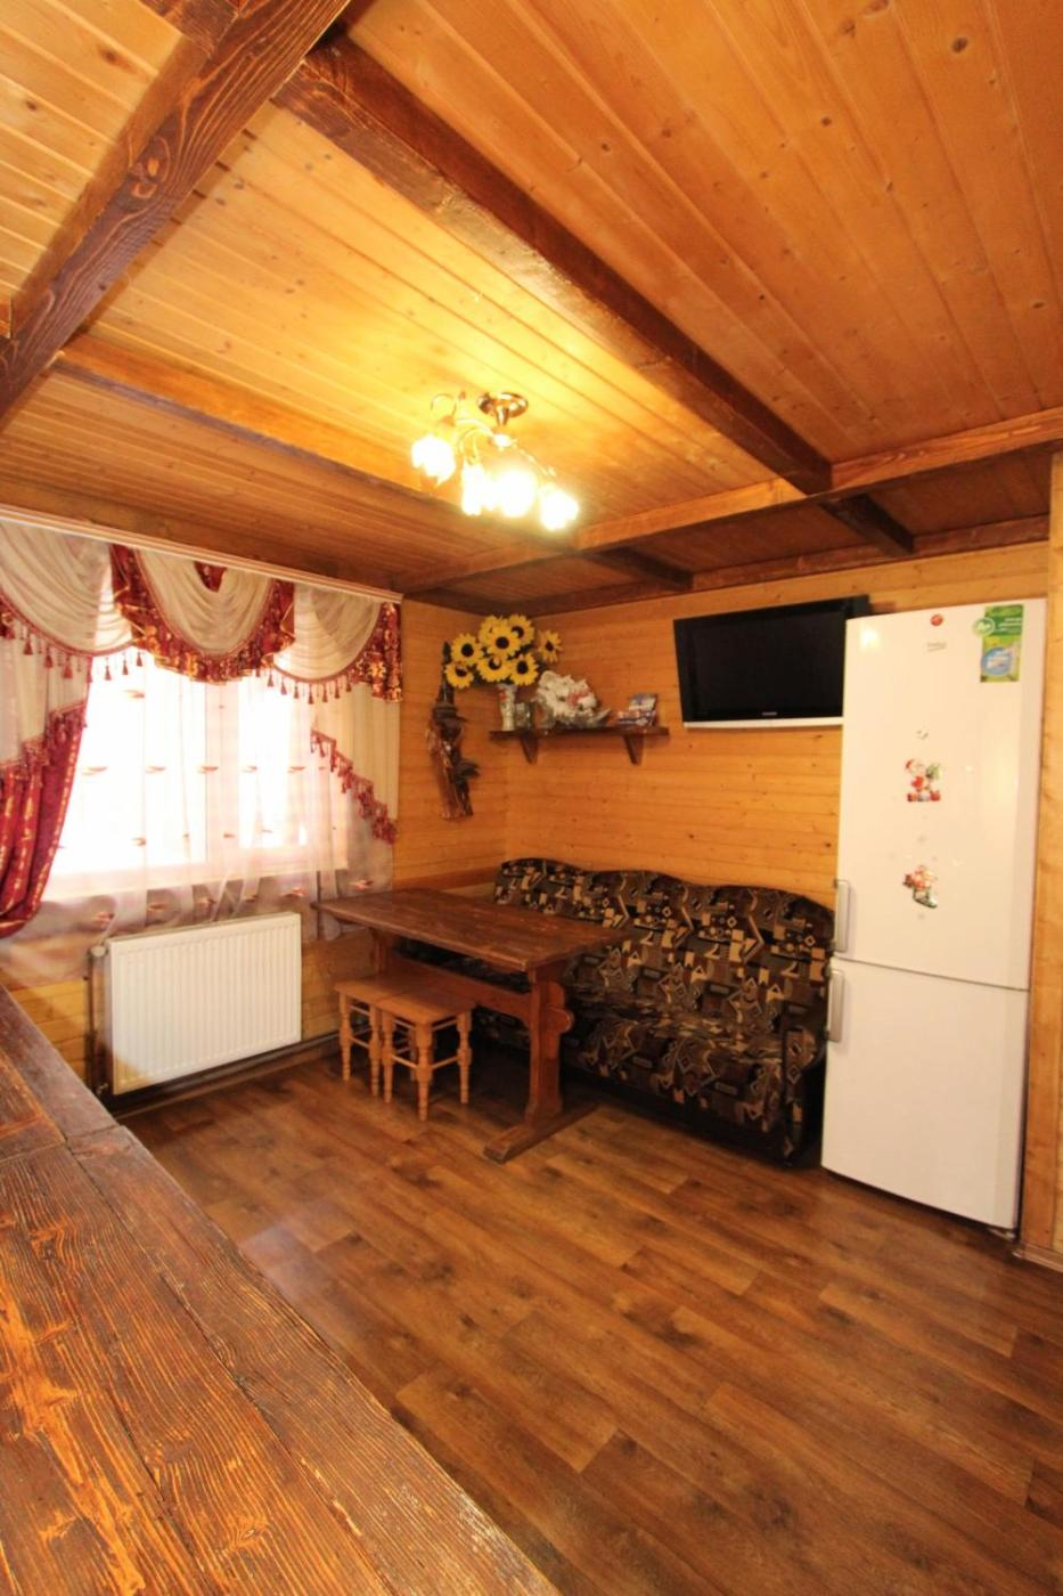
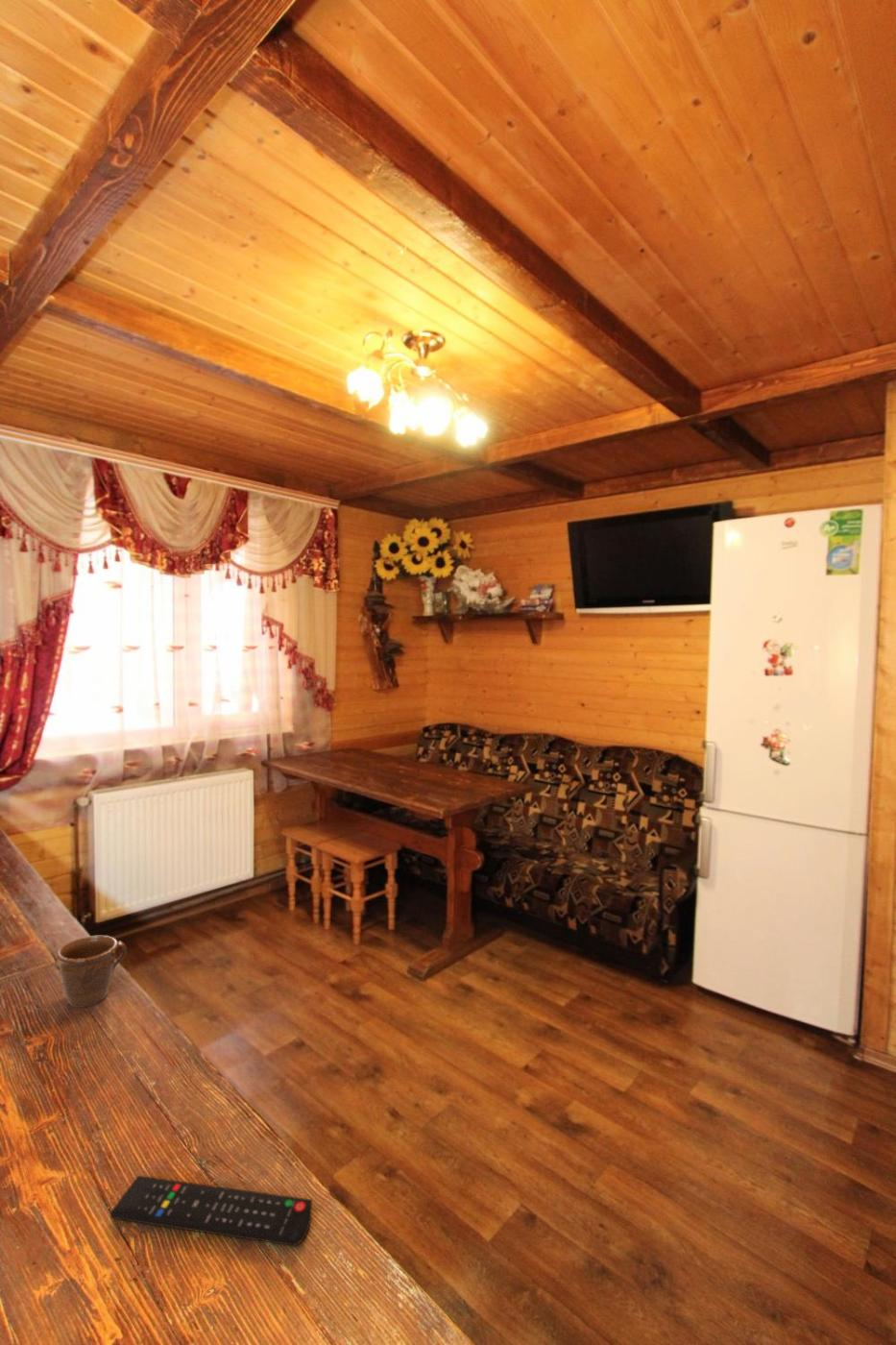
+ mug [55,935,128,1009]
+ remote control [109,1175,313,1247]
